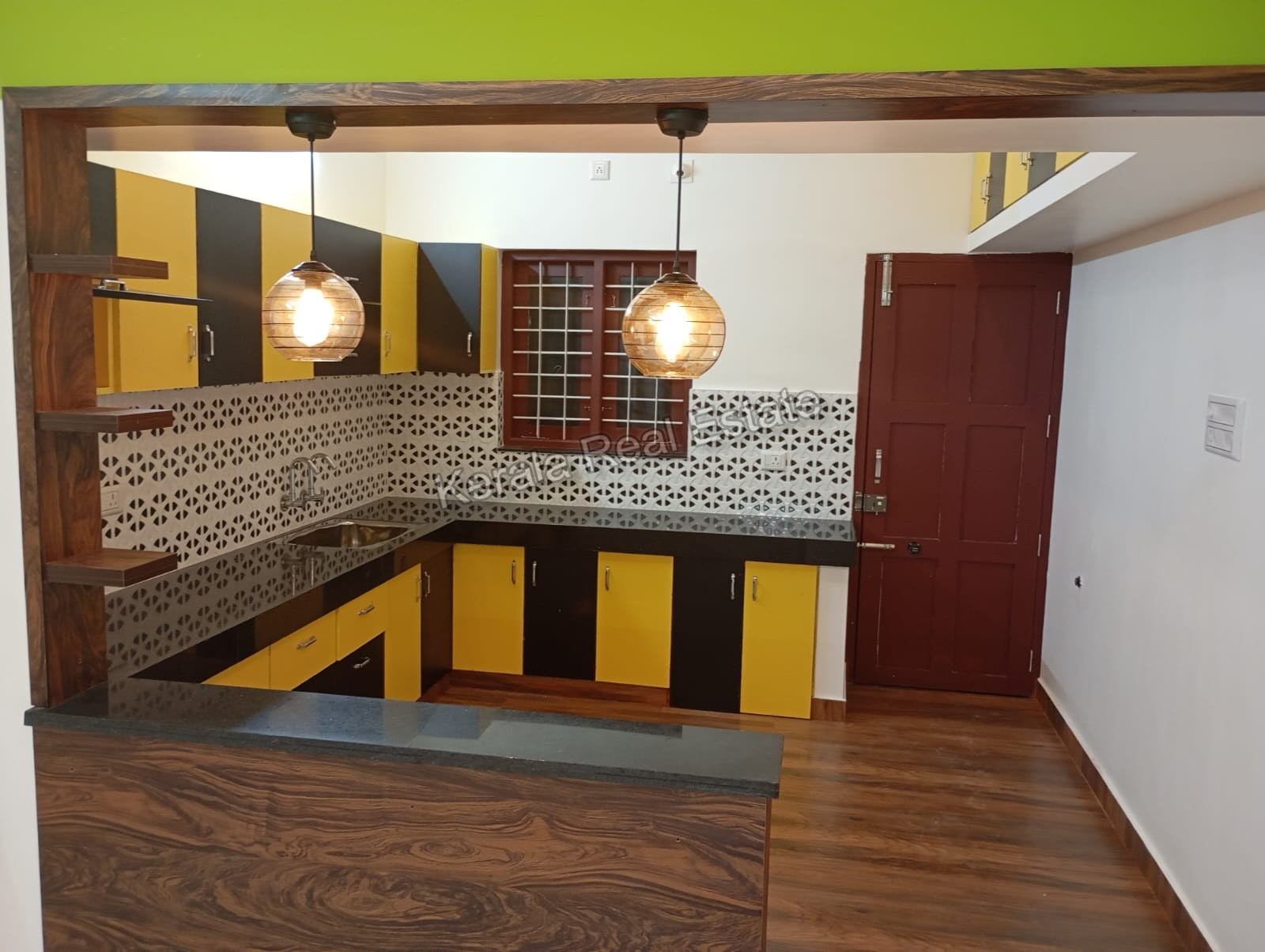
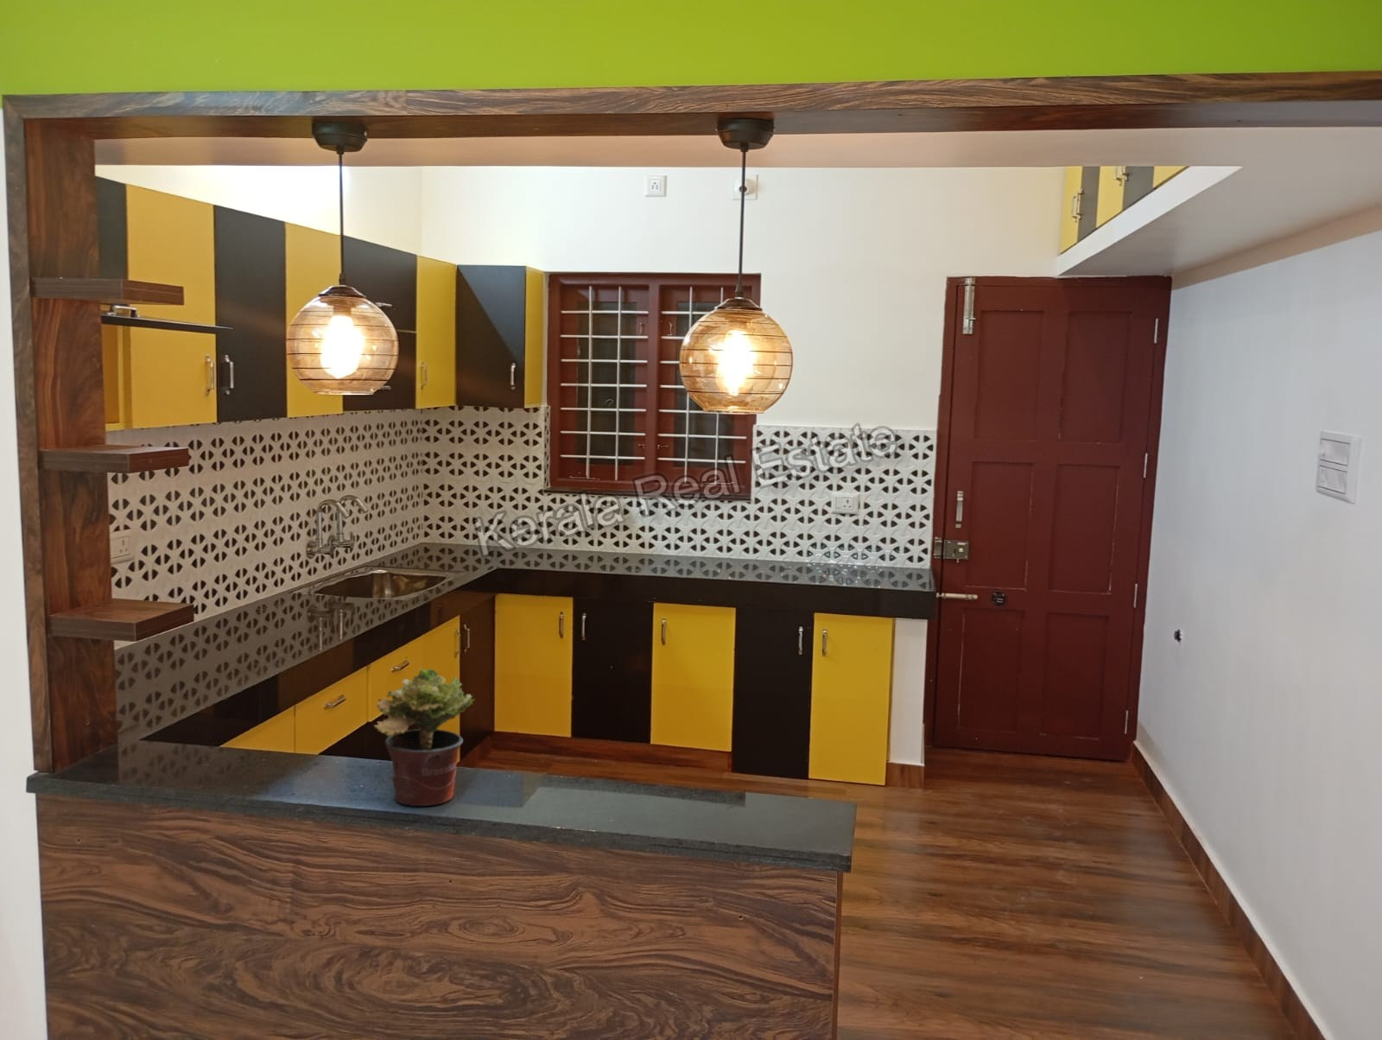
+ potted plant [374,666,475,807]
